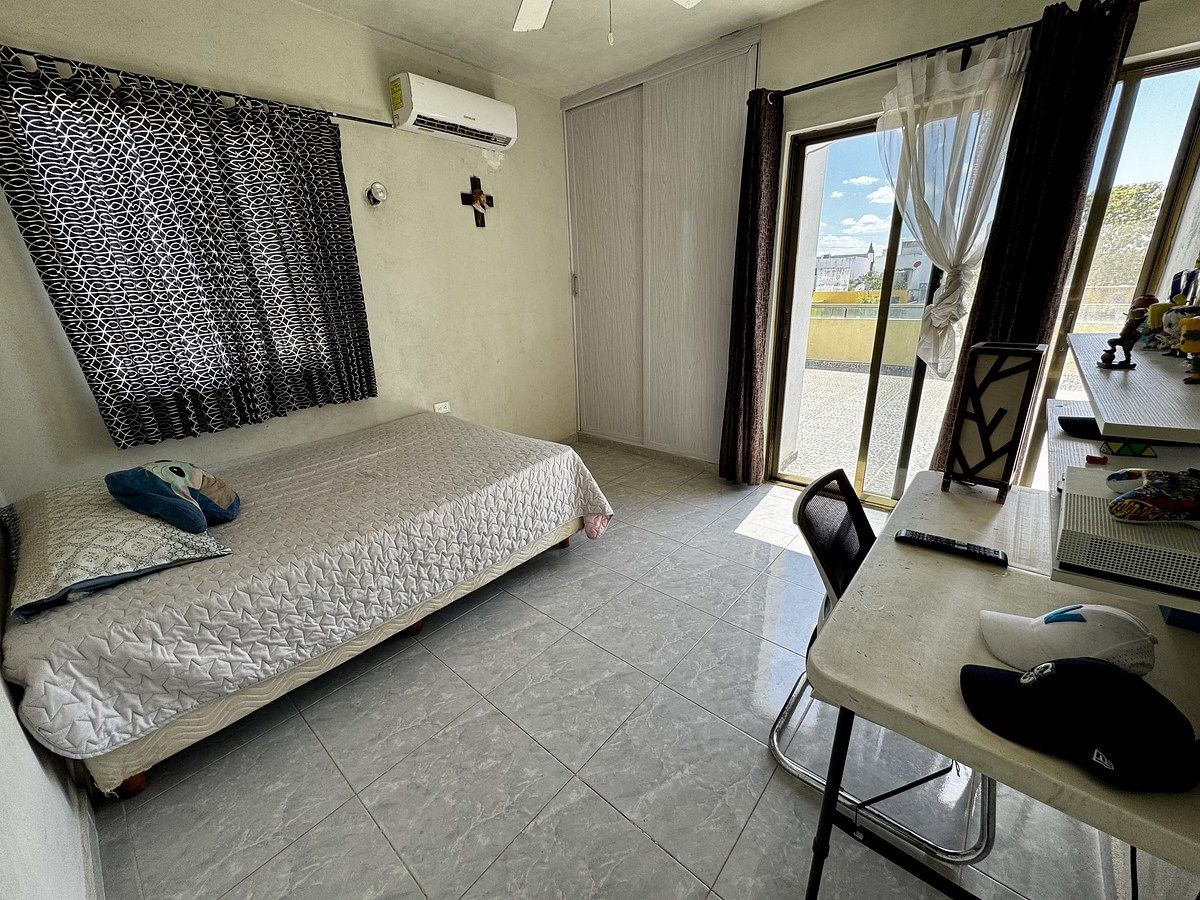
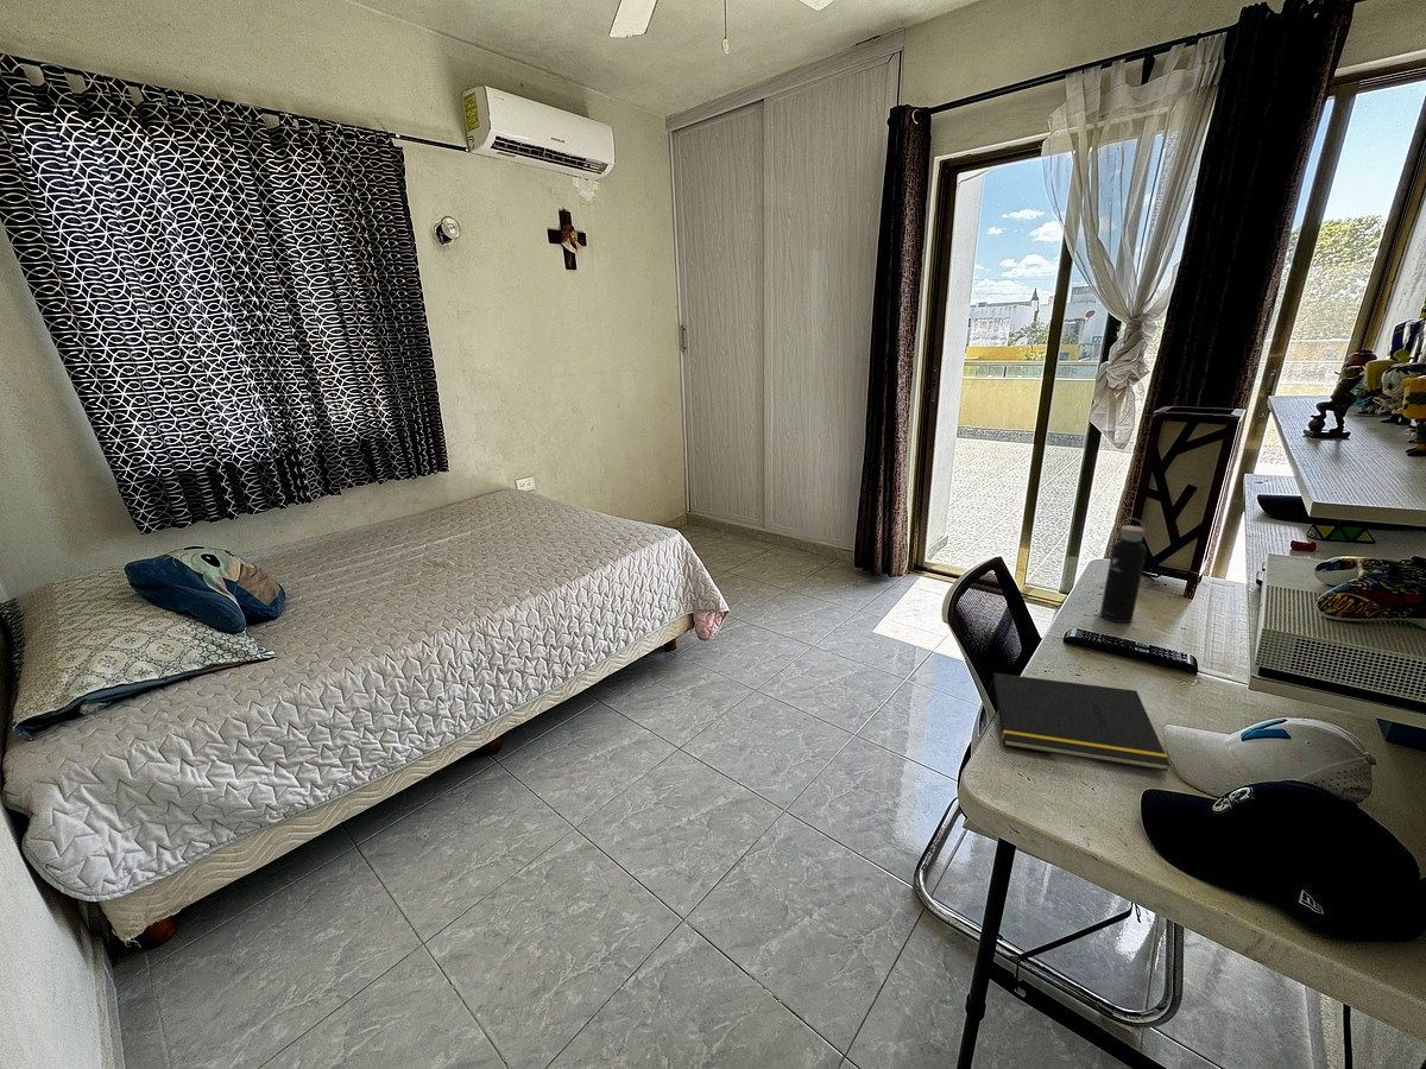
+ notepad [988,672,1172,772]
+ water bottle [1099,517,1148,624]
